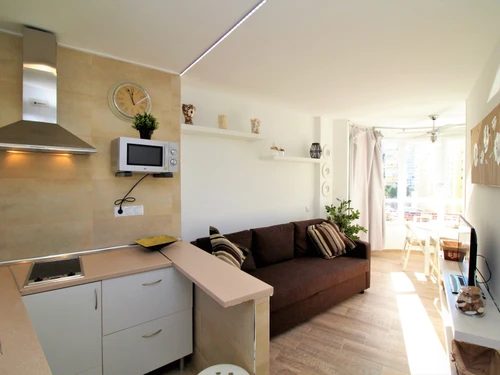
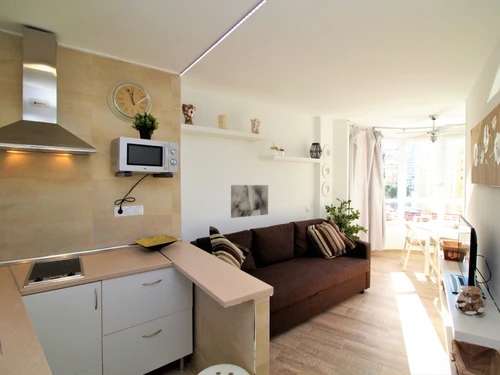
+ wall art [230,184,269,219]
